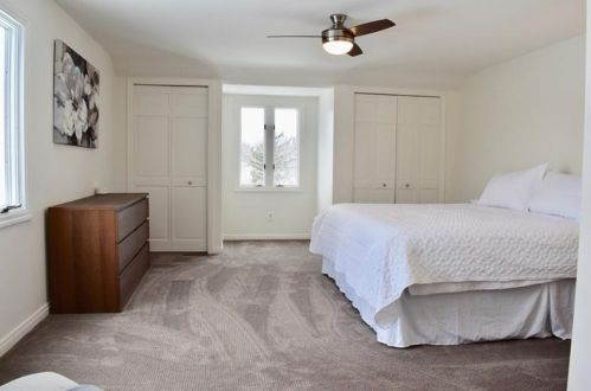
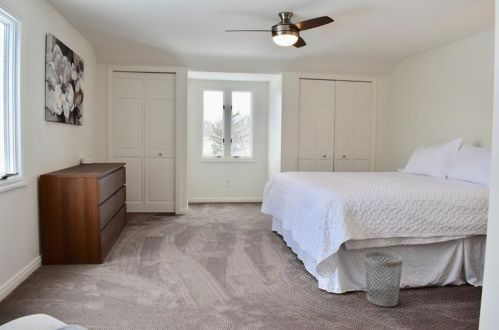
+ wastebasket [364,251,404,308]
